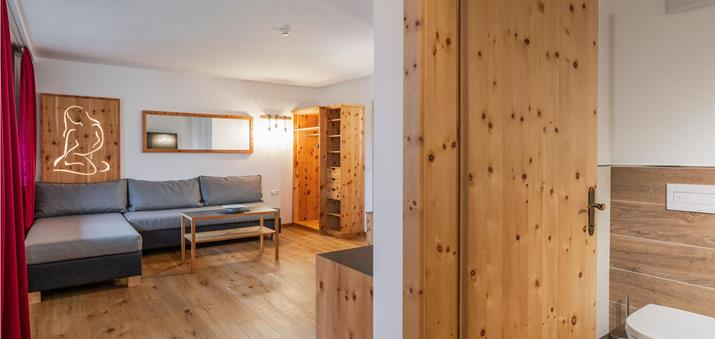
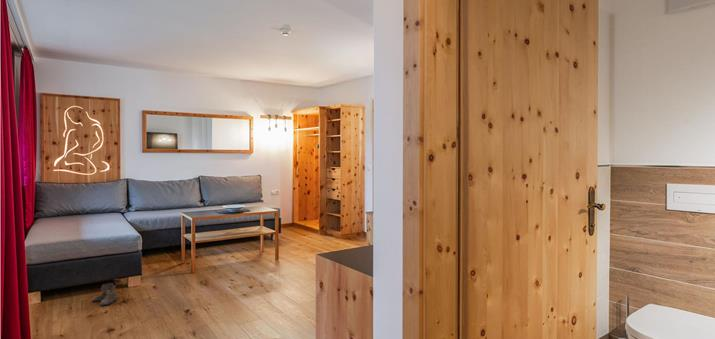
+ boots [91,282,118,307]
